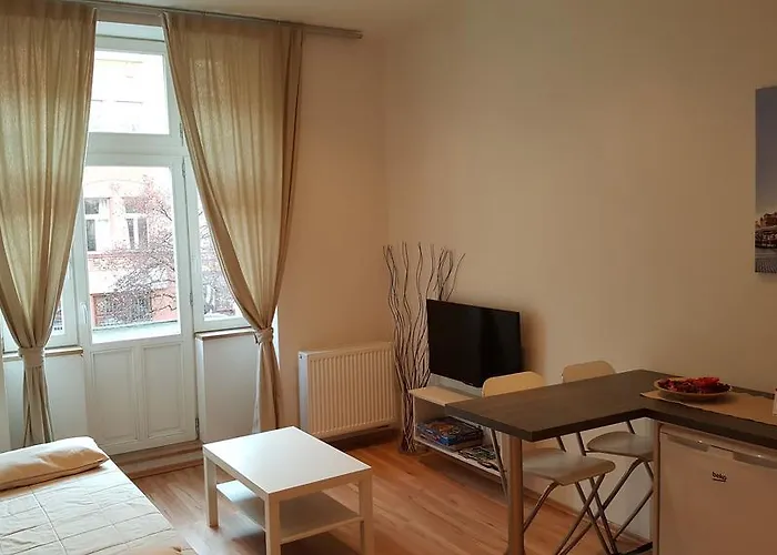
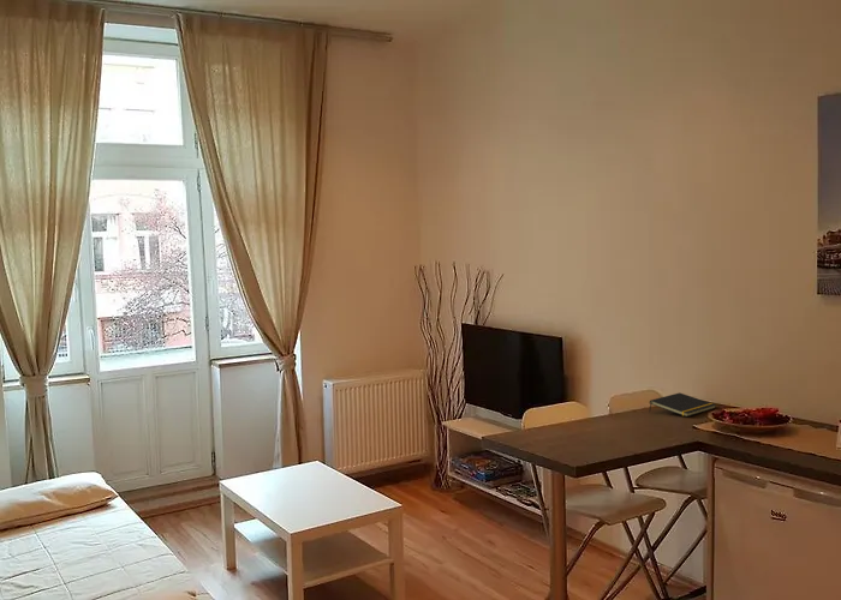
+ notepad [649,391,717,418]
